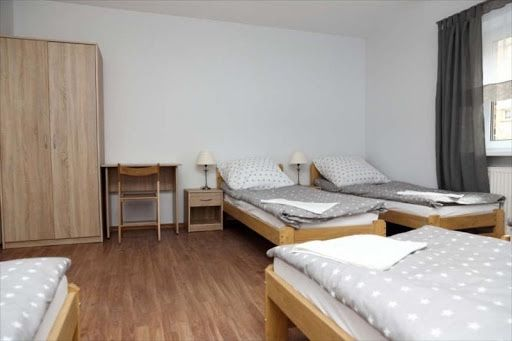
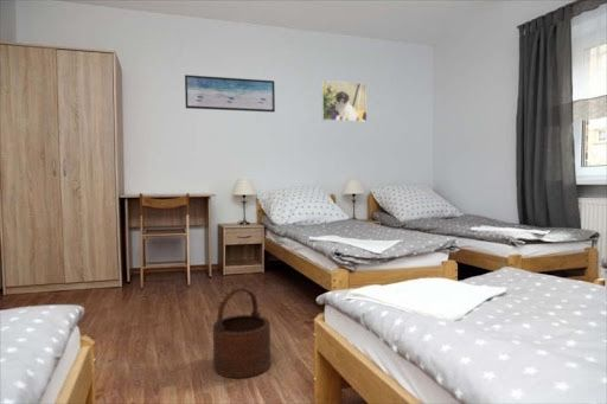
+ wooden bucket [212,287,271,379]
+ wall art [184,73,276,114]
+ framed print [320,79,368,123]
